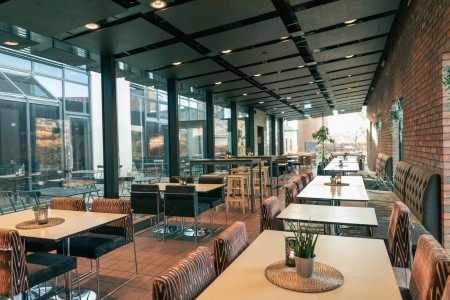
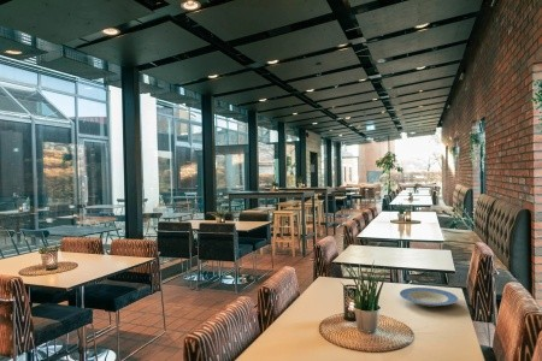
+ plate [399,286,459,308]
